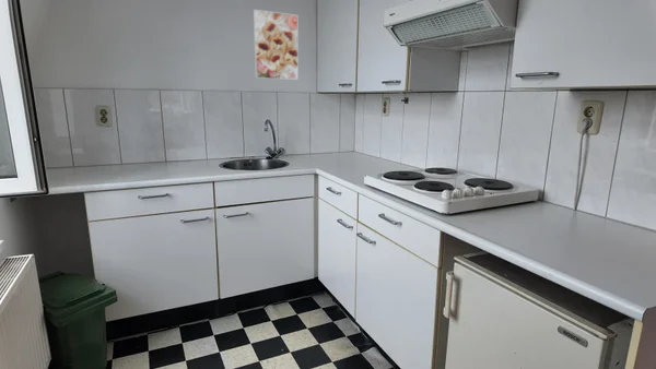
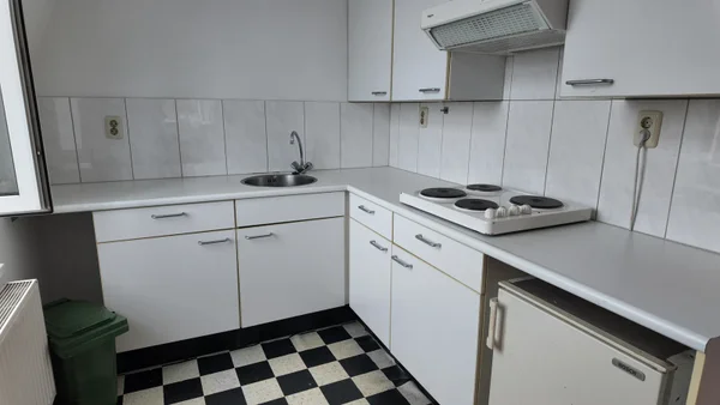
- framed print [253,9,300,81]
